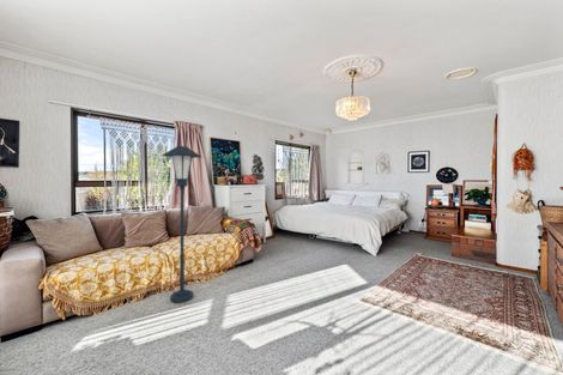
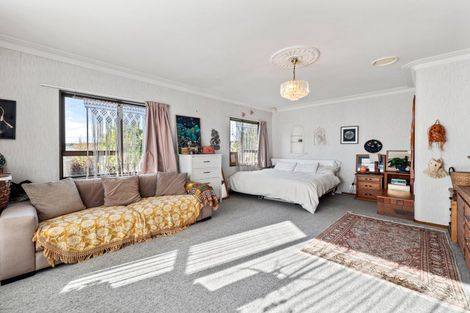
- floor lamp [161,145,202,304]
